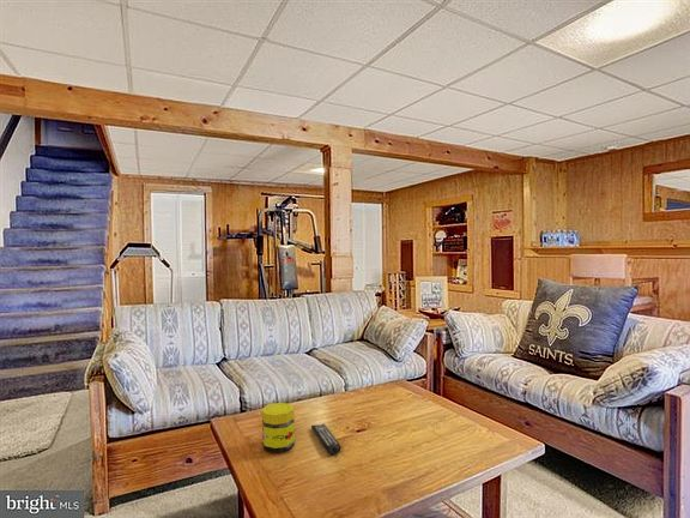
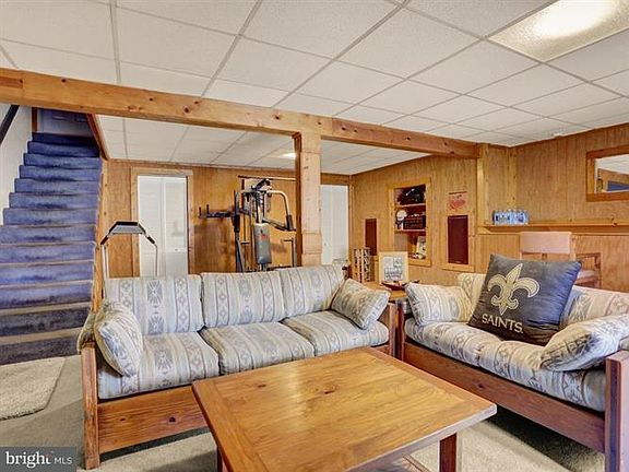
- jar [261,402,296,453]
- remote control [310,422,343,456]
